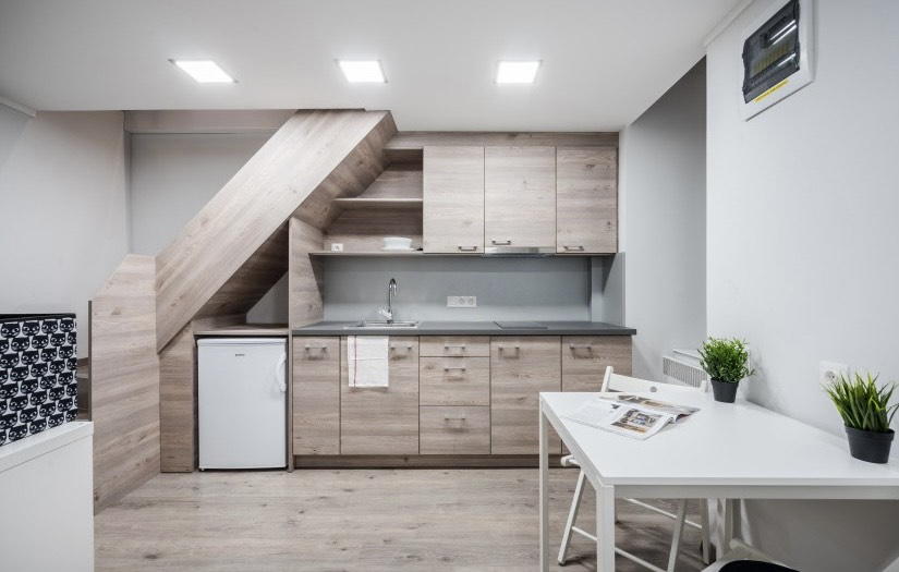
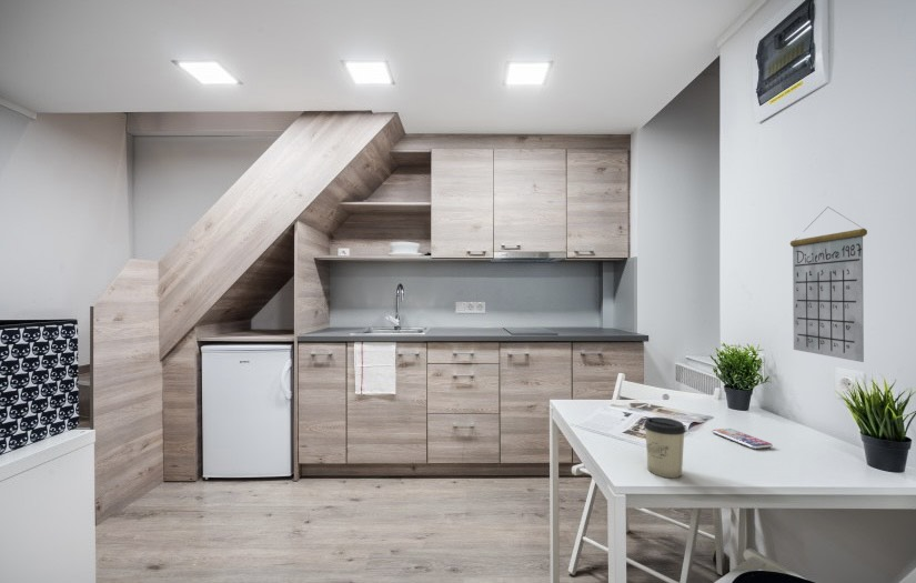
+ calendar [789,205,868,363]
+ cup [643,416,686,479]
+ smartphone [712,428,774,450]
